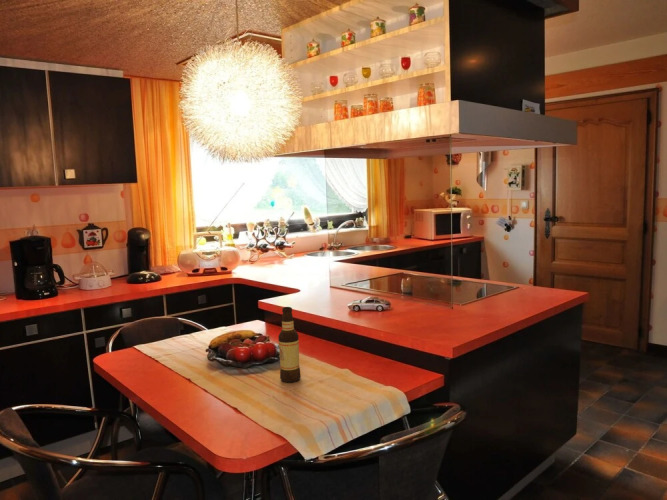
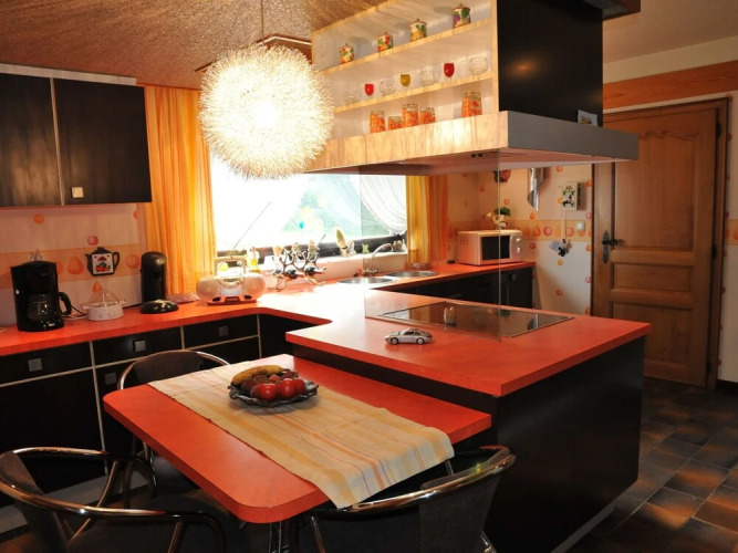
- bottle [277,306,302,383]
